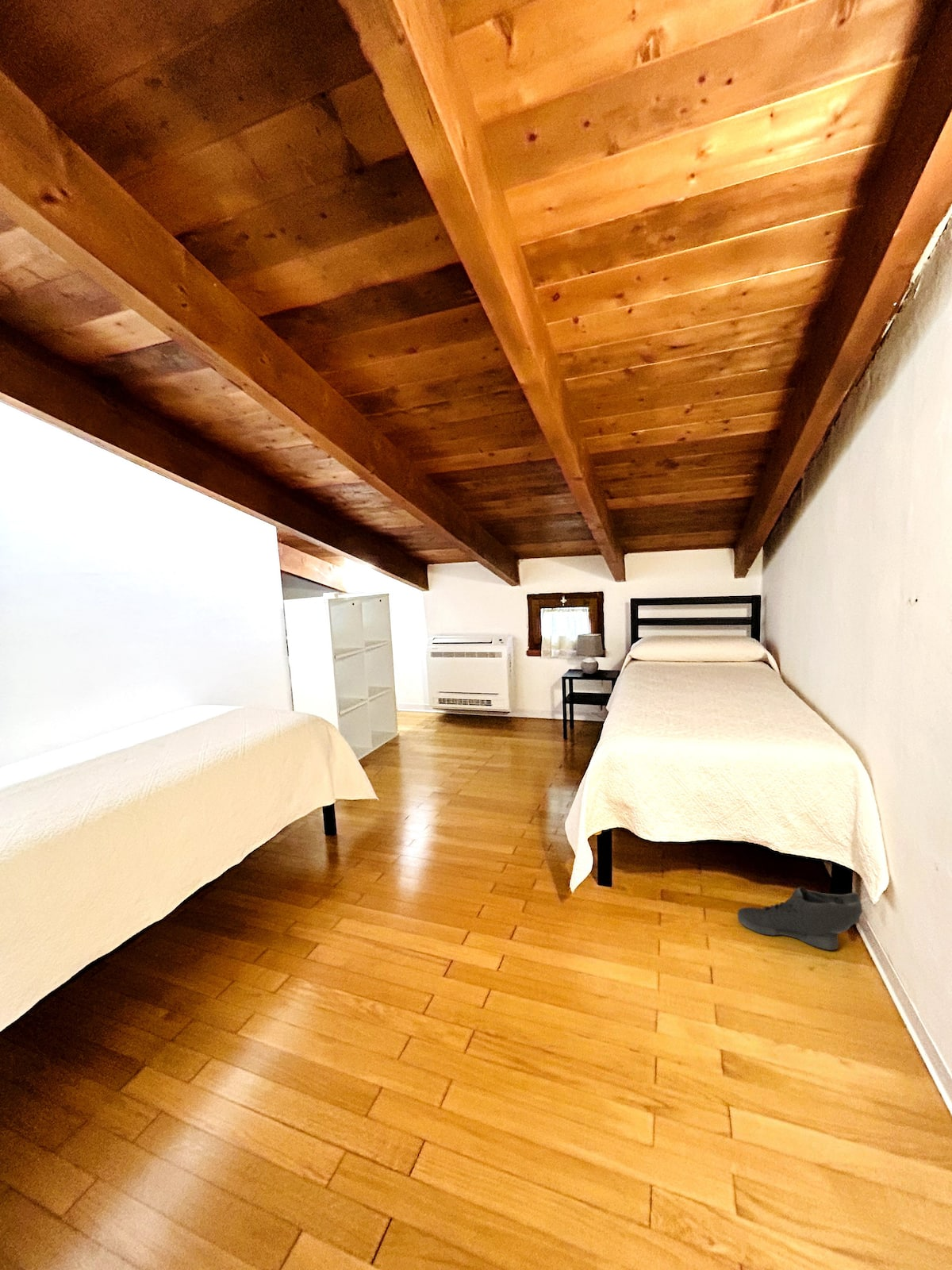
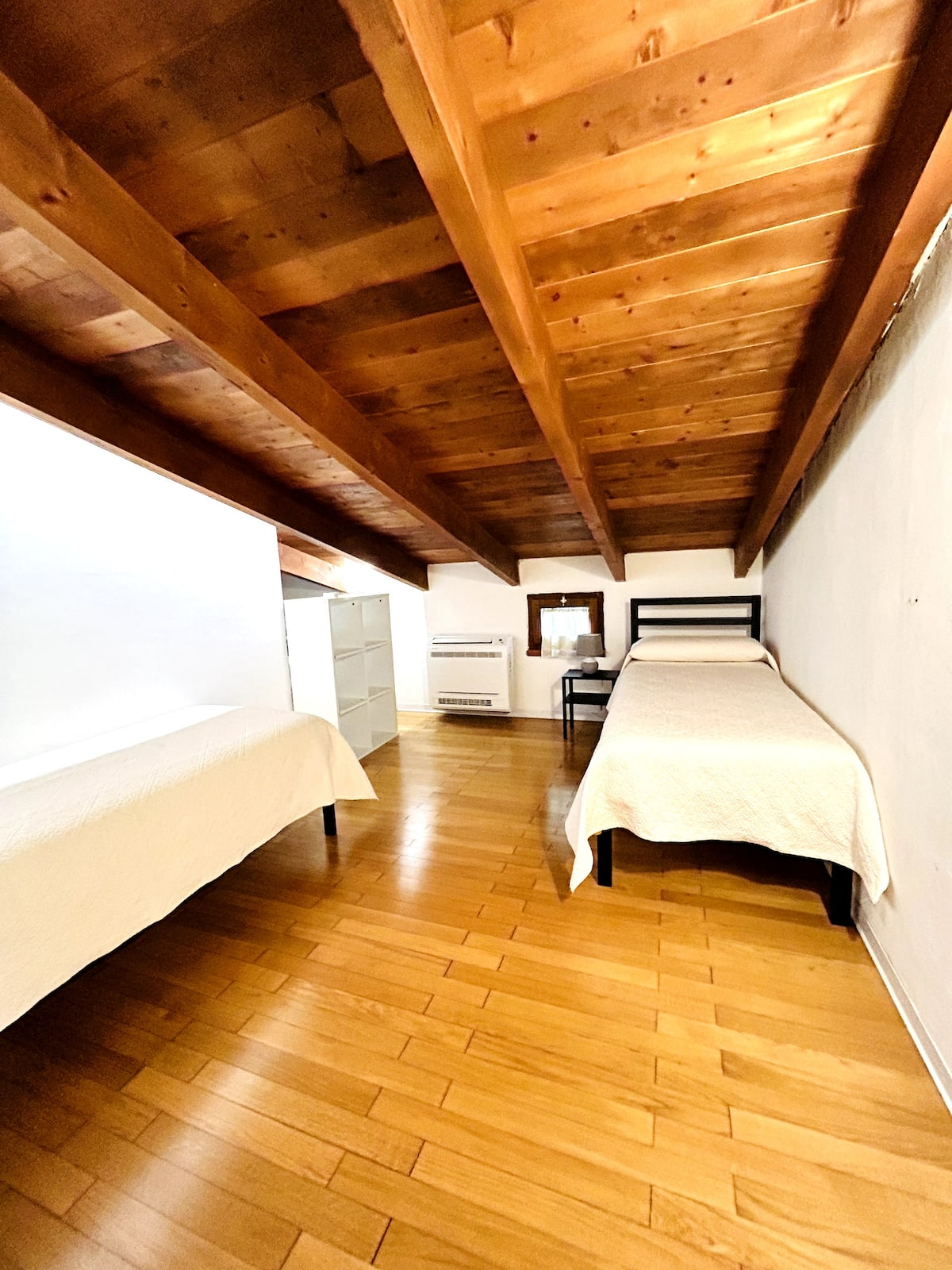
- sneaker [737,886,863,951]
